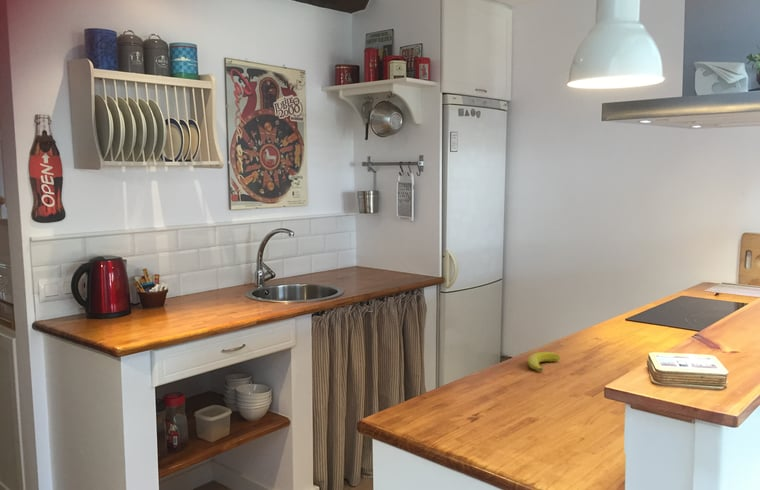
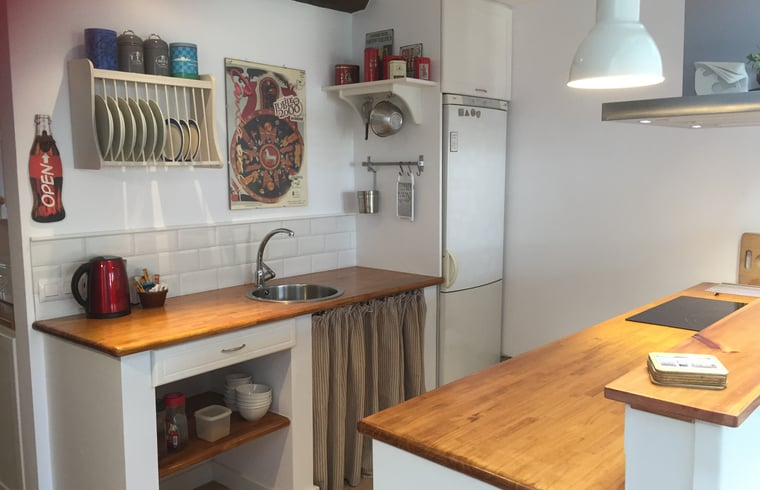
- banana [527,351,561,372]
